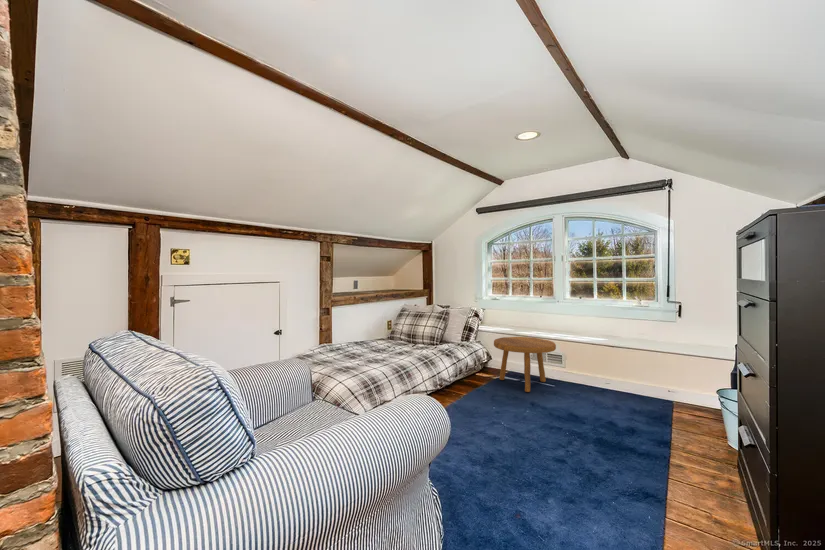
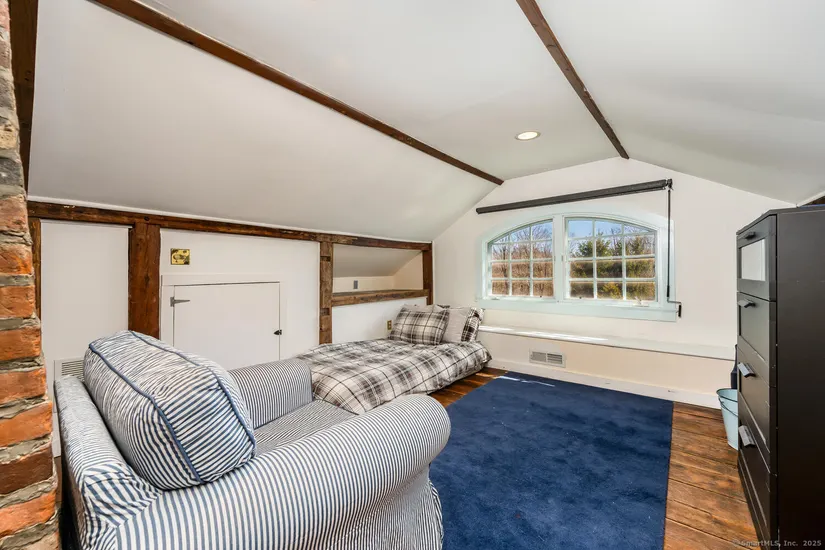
- footstool [493,336,557,393]
